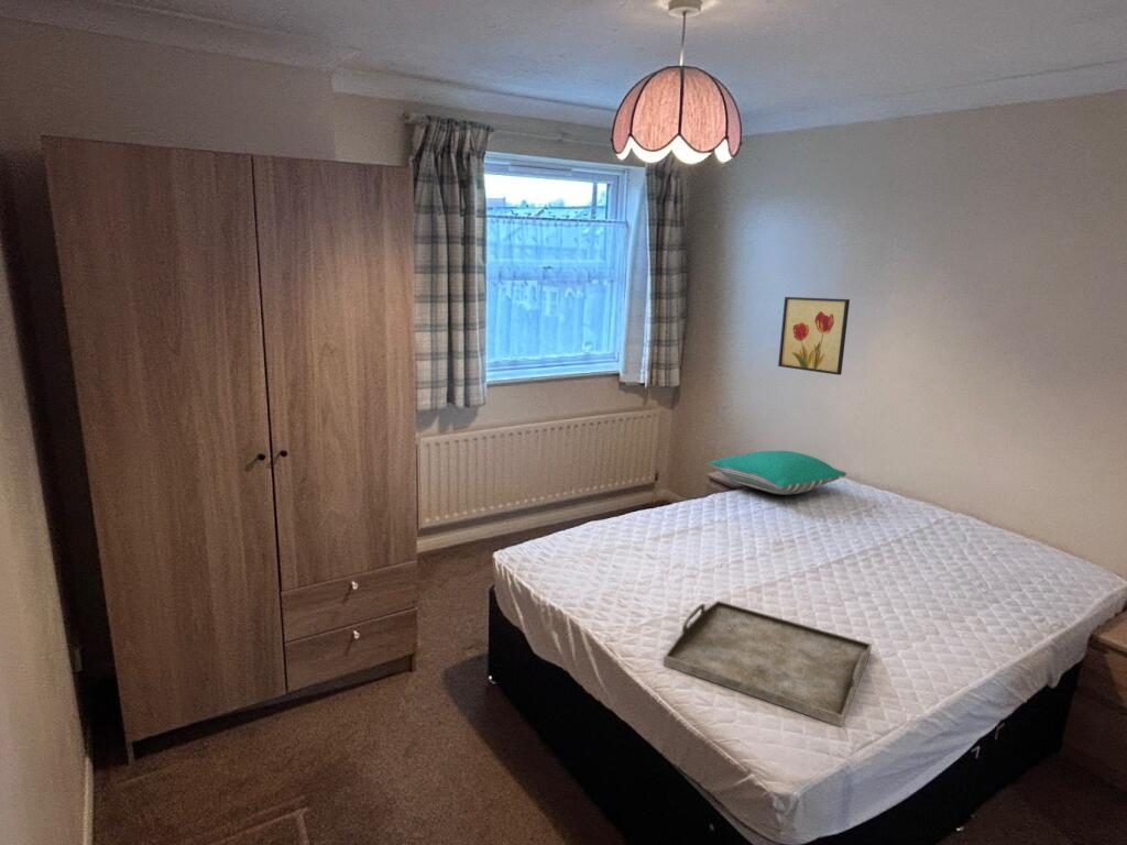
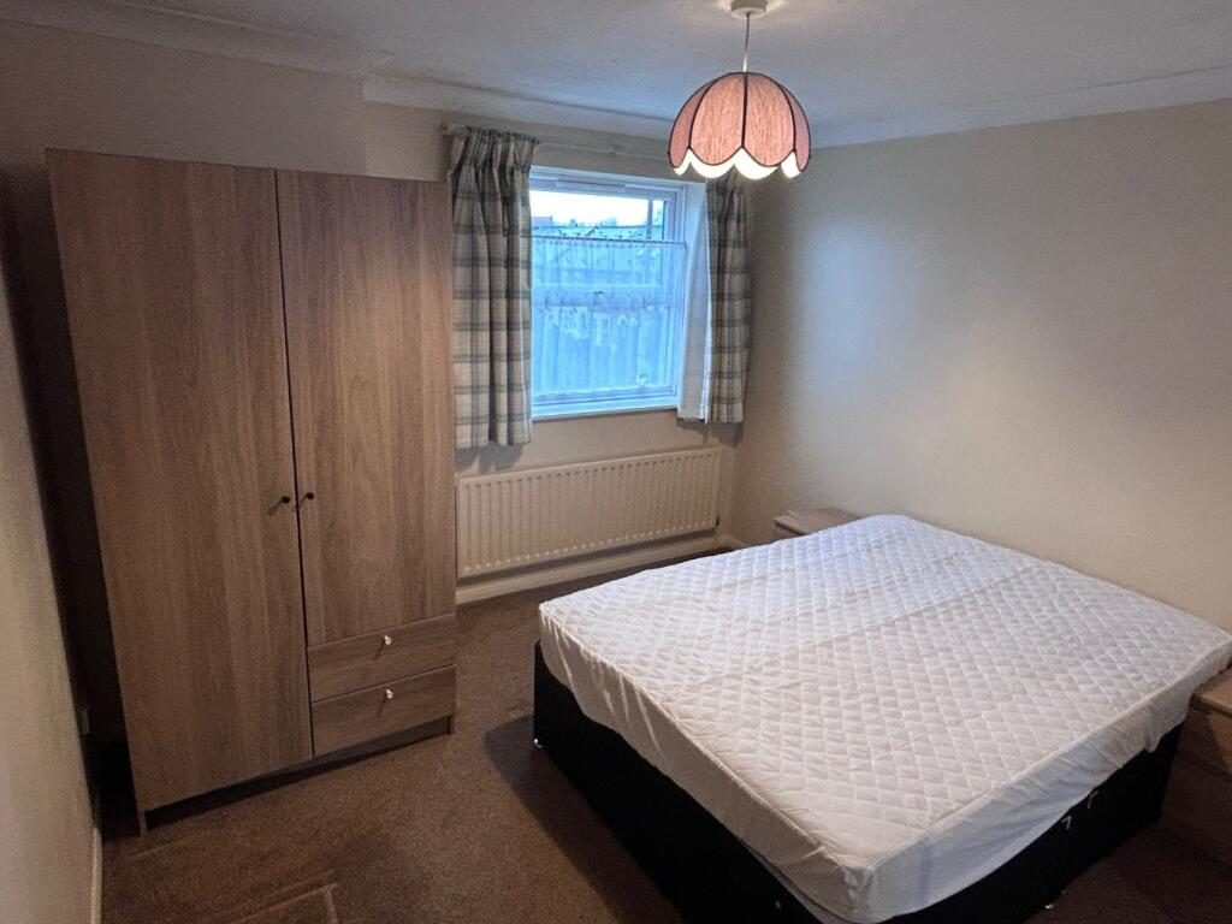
- pillow [705,450,847,496]
- wall art [777,296,851,376]
- serving tray [663,600,873,728]
